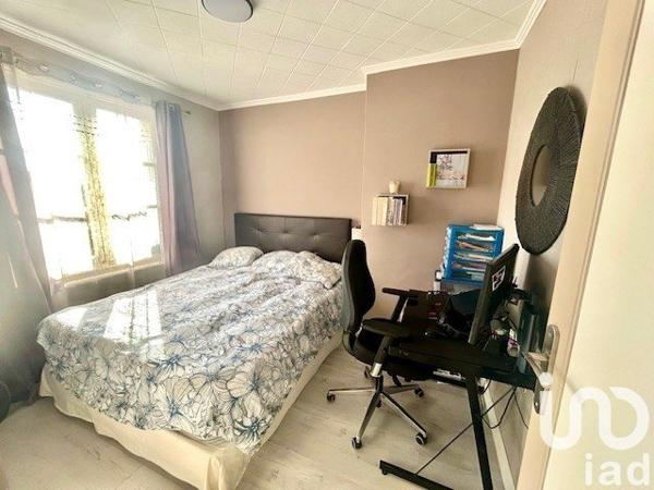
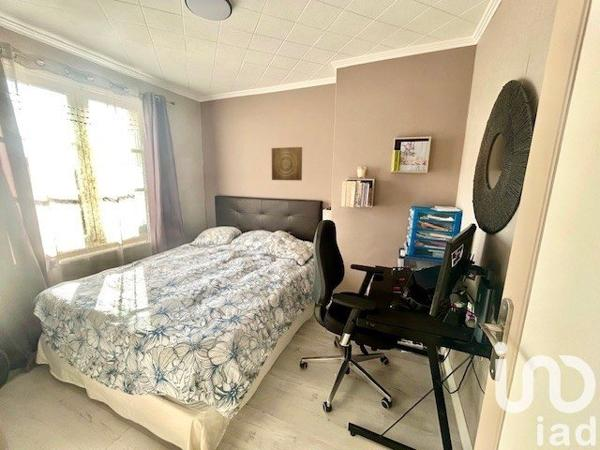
+ wall art [271,146,303,182]
